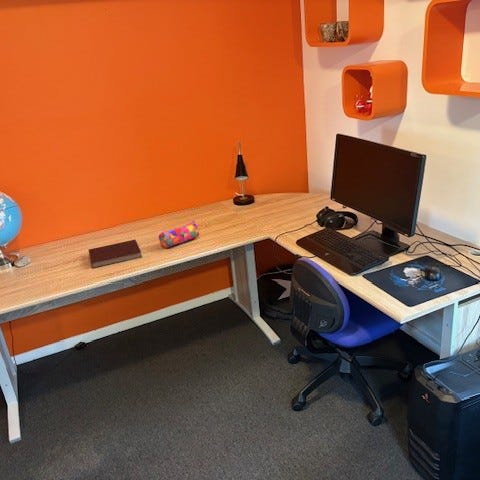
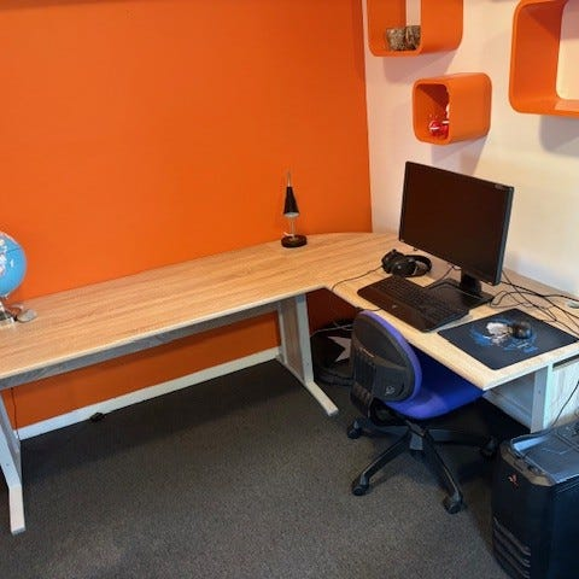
- pencil case [158,220,200,249]
- notebook [88,239,143,269]
